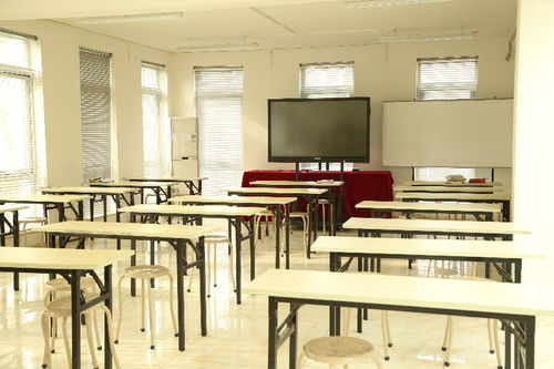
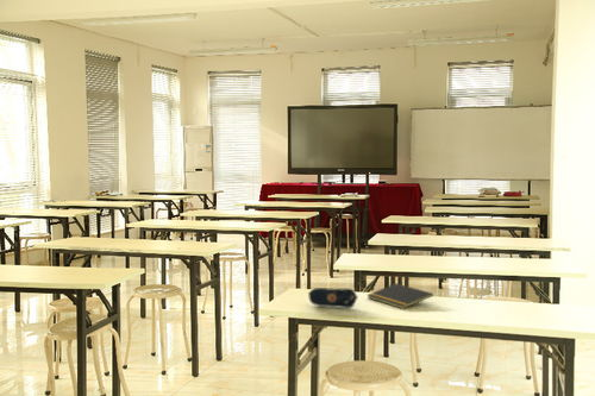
+ notepad [367,283,434,310]
+ pencil case [307,287,359,309]
